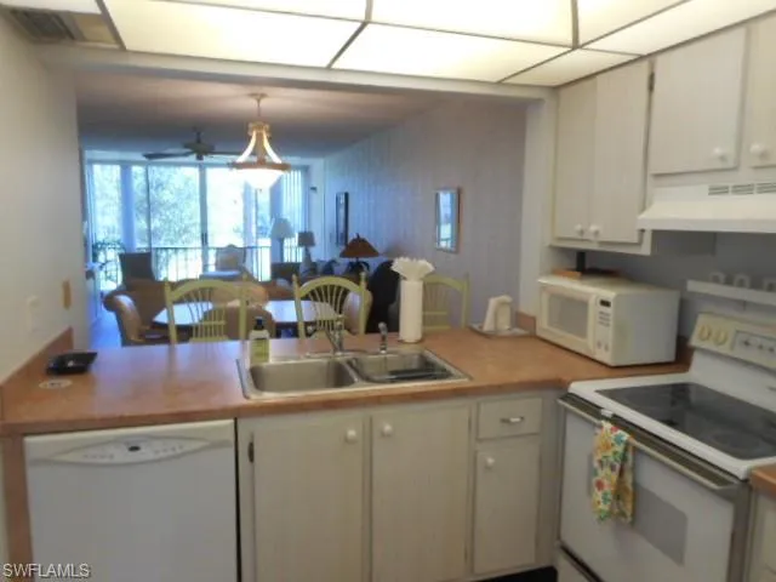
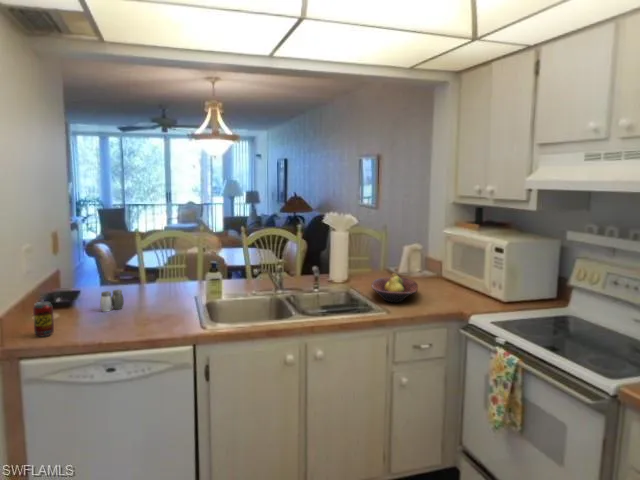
+ salt and pepper shaker [99,289,125,313]
+ beverage can [32,301,55,338]
+ fruit bowl [370,272,419,304]
